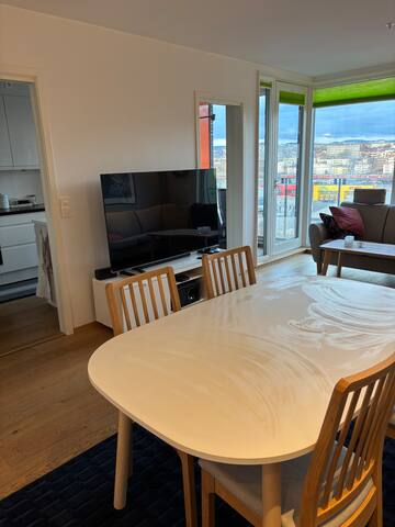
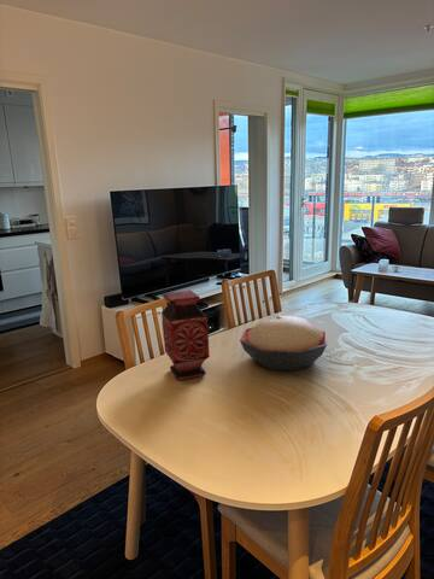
+ decorative bowl [239,315,328,372]
+ vase [160,290,211,381]
